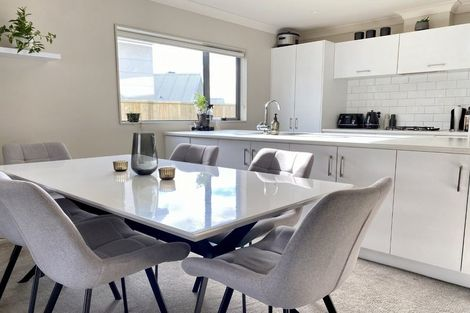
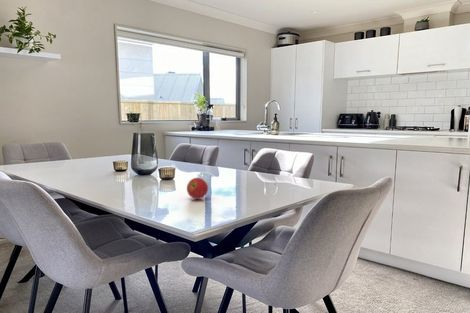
+ fruit [186,177,209,200]
